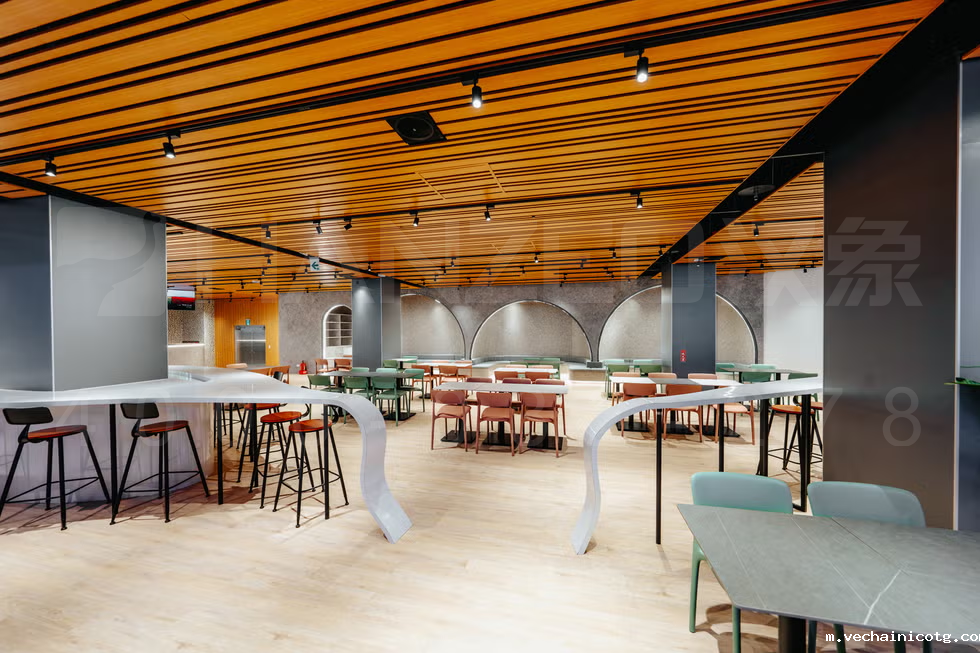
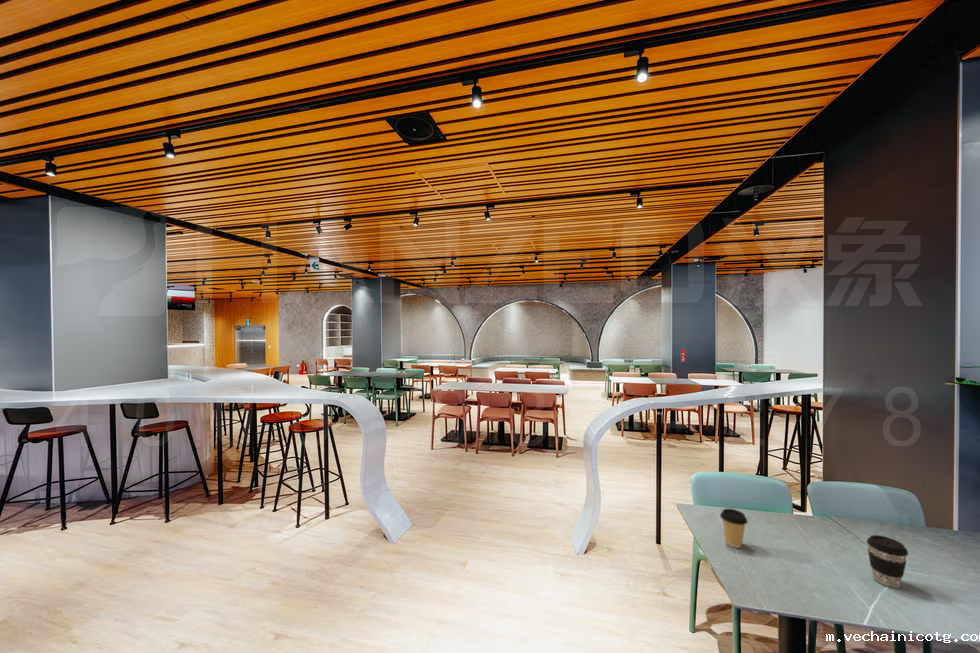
+ coffee cup [866,534,909,589]
+ coffee cup [719,508,749,549]
